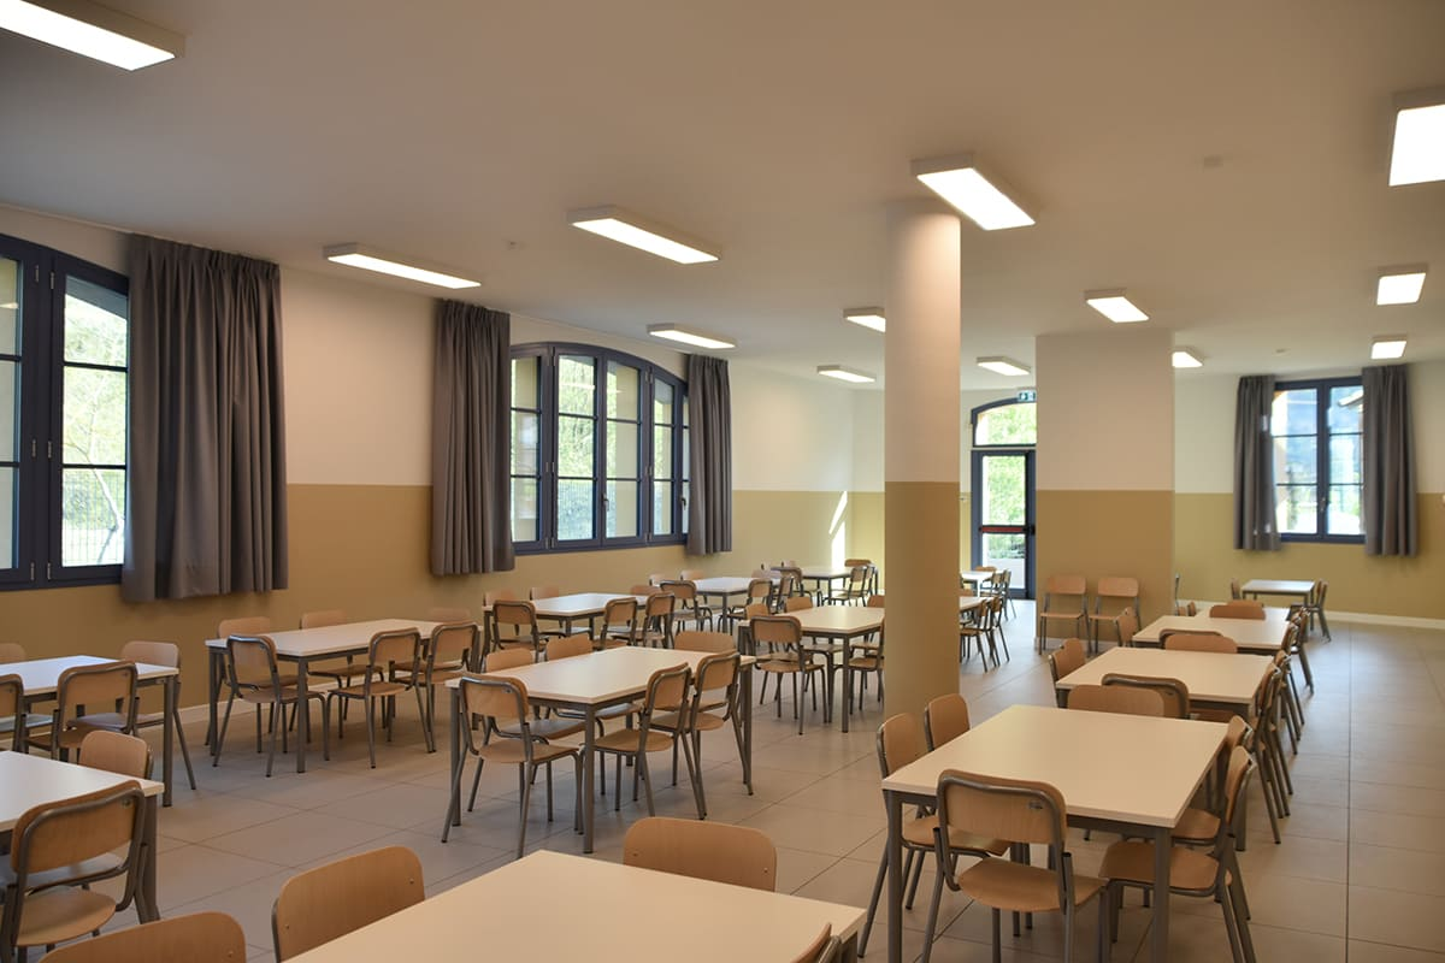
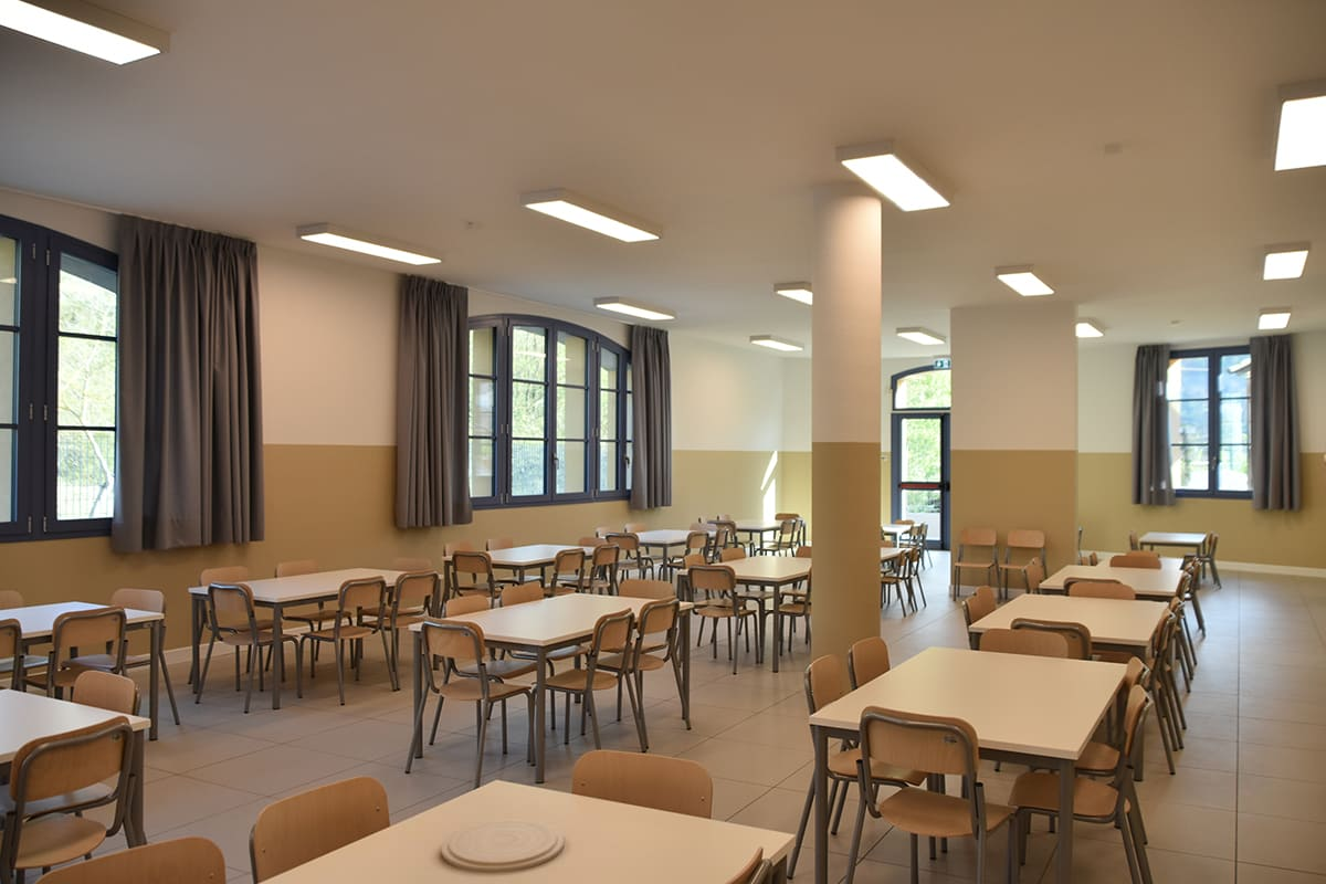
+ plate [440,818,566,874]
